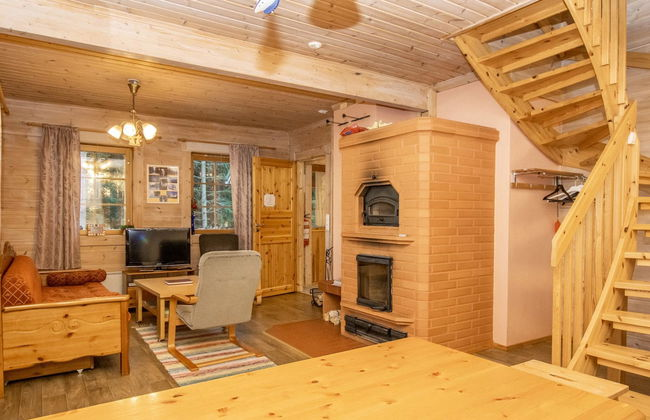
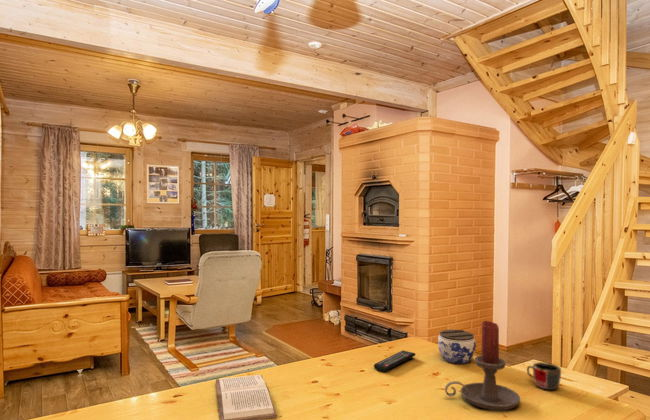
+ remote control [373,349,416,373]
+ mug [526,361,562,391]
+ candle holder [444,320,521,412]
+ book [215,374,278,420]
+ jar [437,329,477,365]
